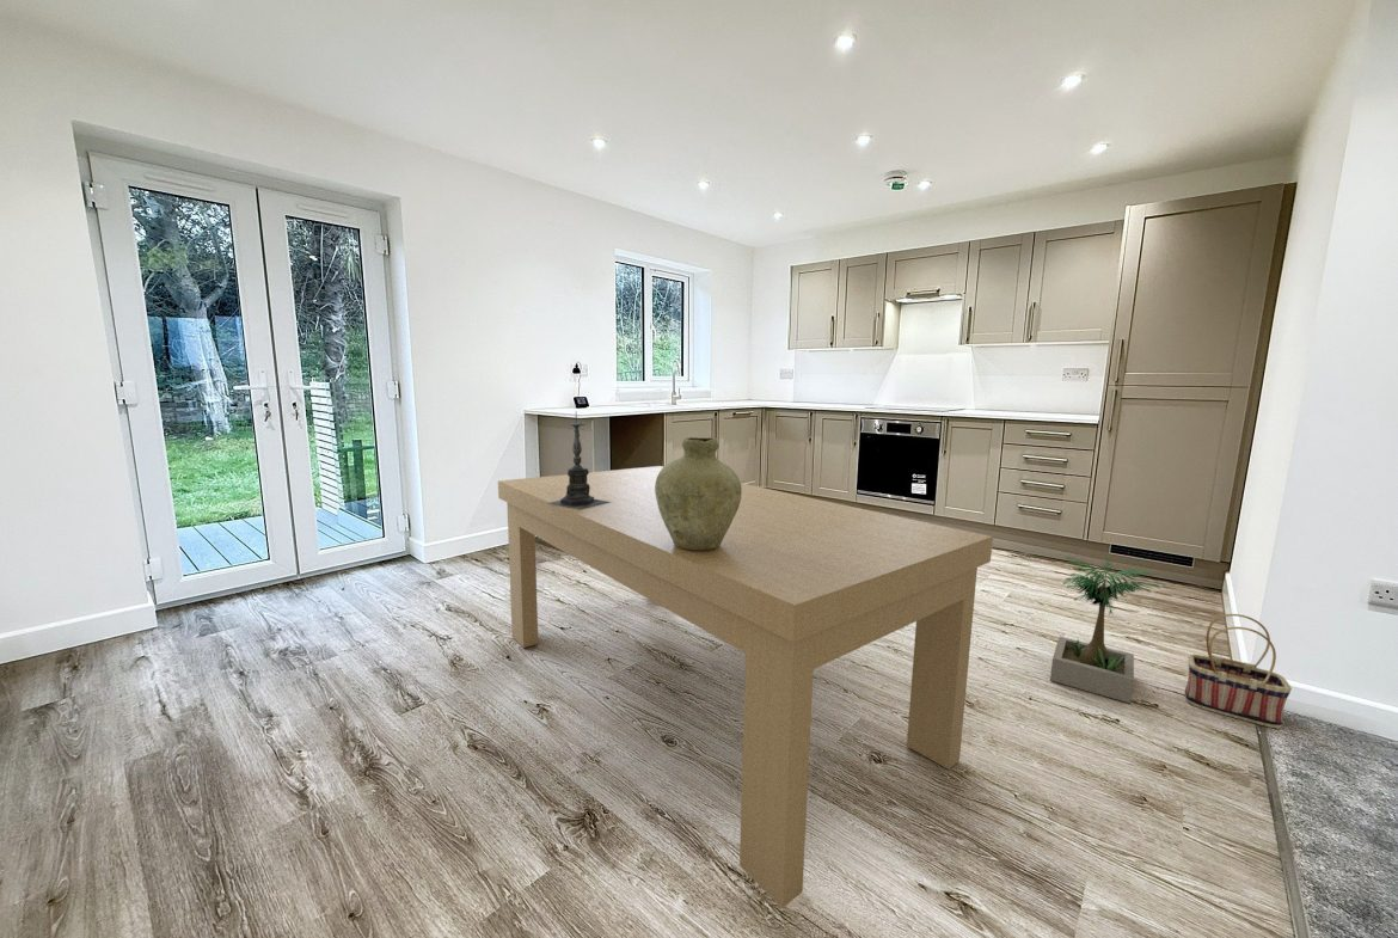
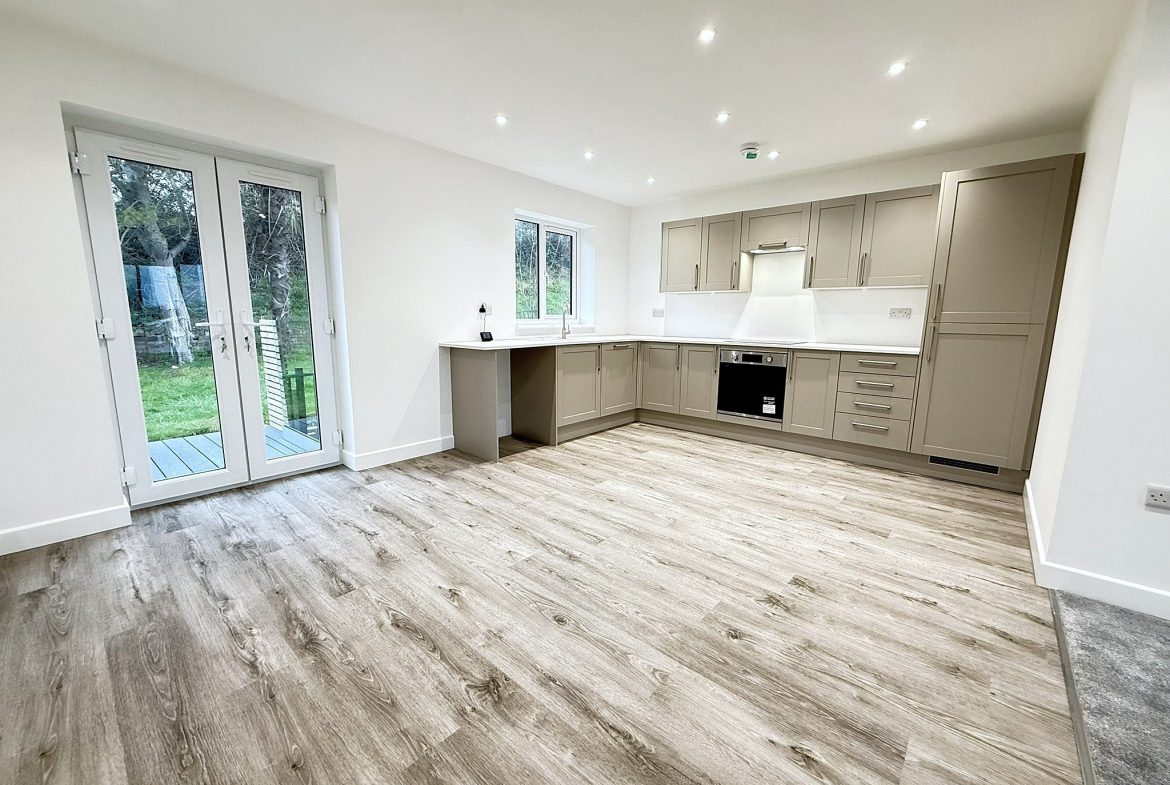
- candle holder [547,412,611,510]
- vase [655,436,742,551]
- dining table [497,465,994,909]
- potted plant [1049,556,1160,704]
- basket [1184,613,1293,730]
